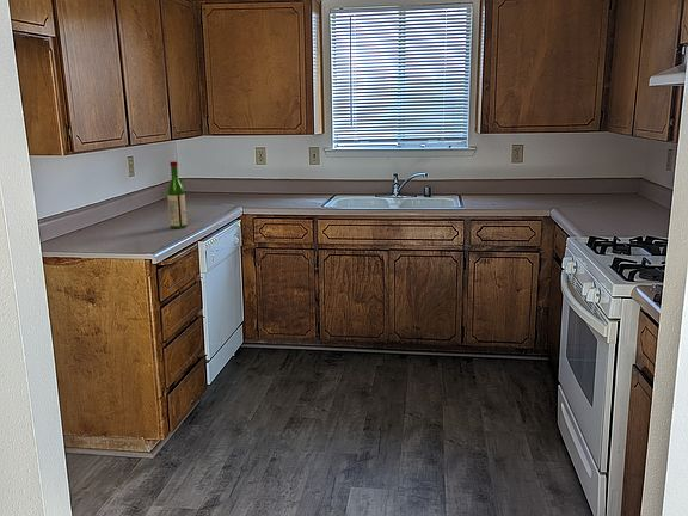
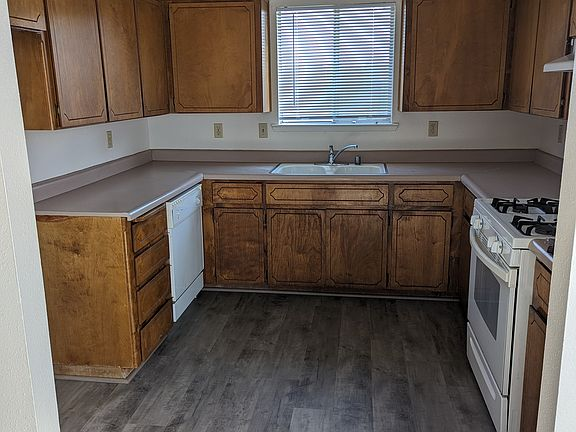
- wine bottle [166,160,188,229]
